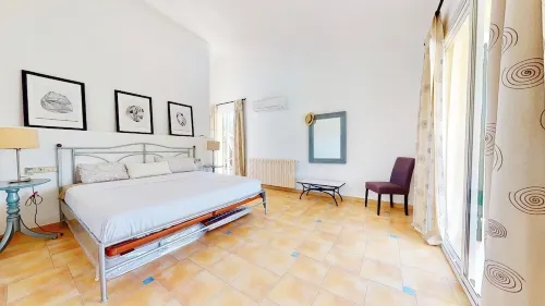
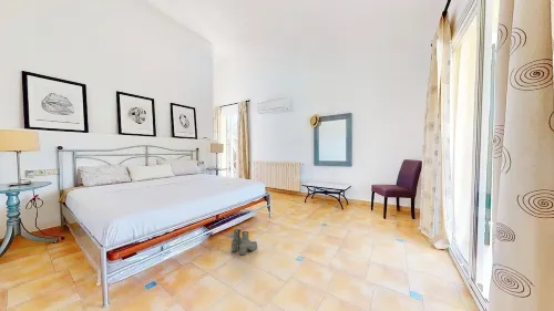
+ boots [230,228,258,256]
